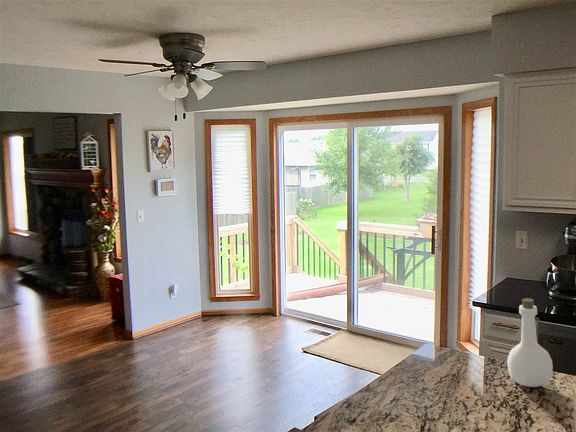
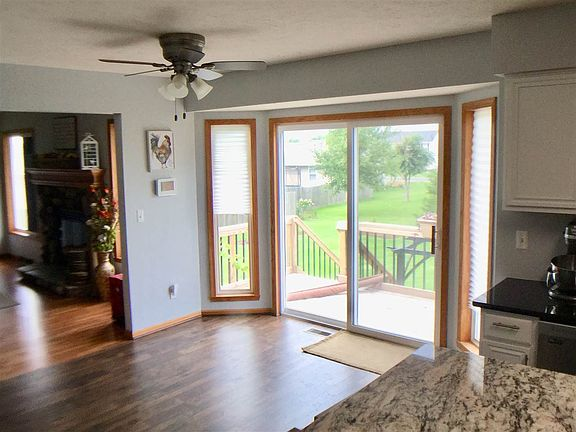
- bottle [507,297,554,388]
